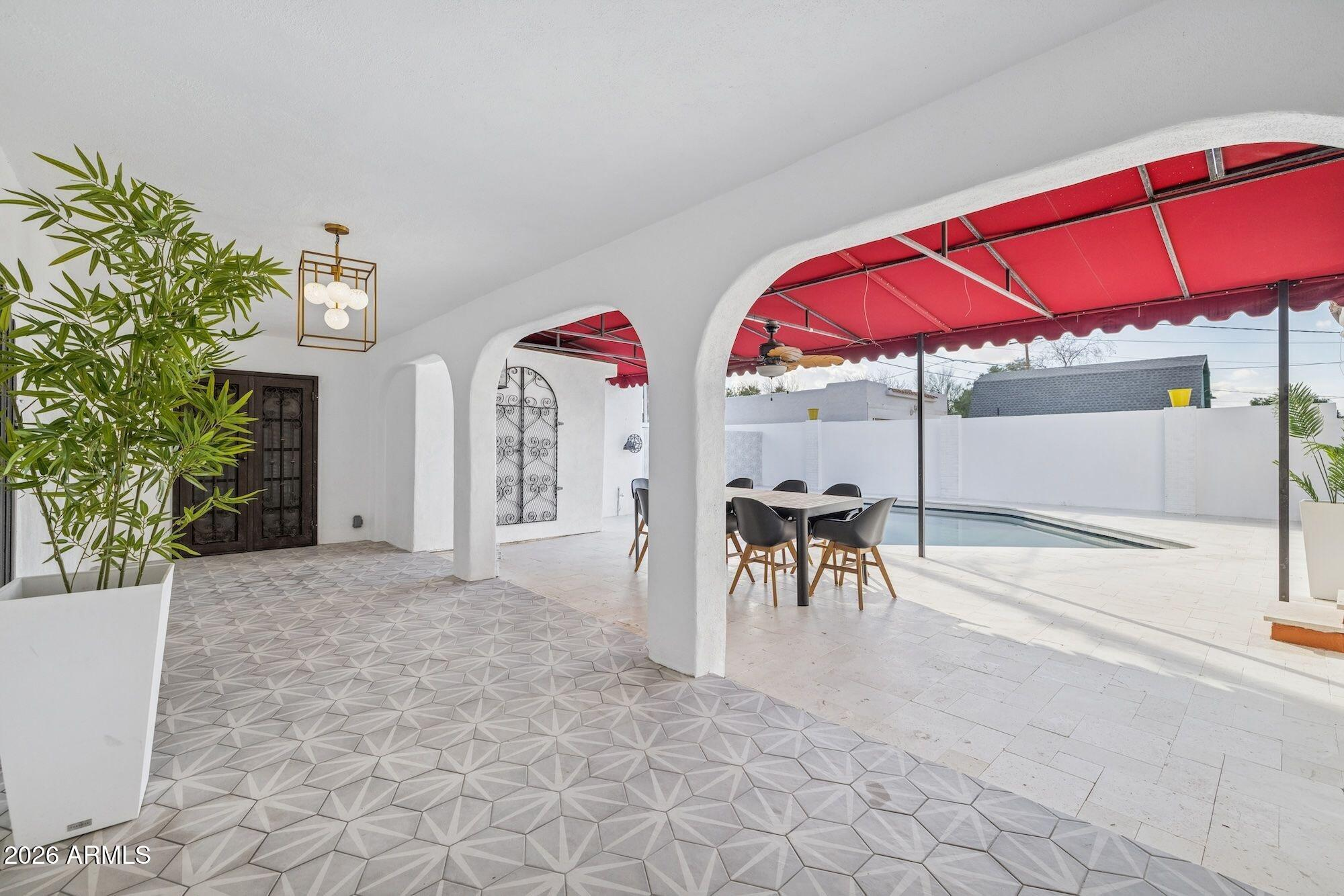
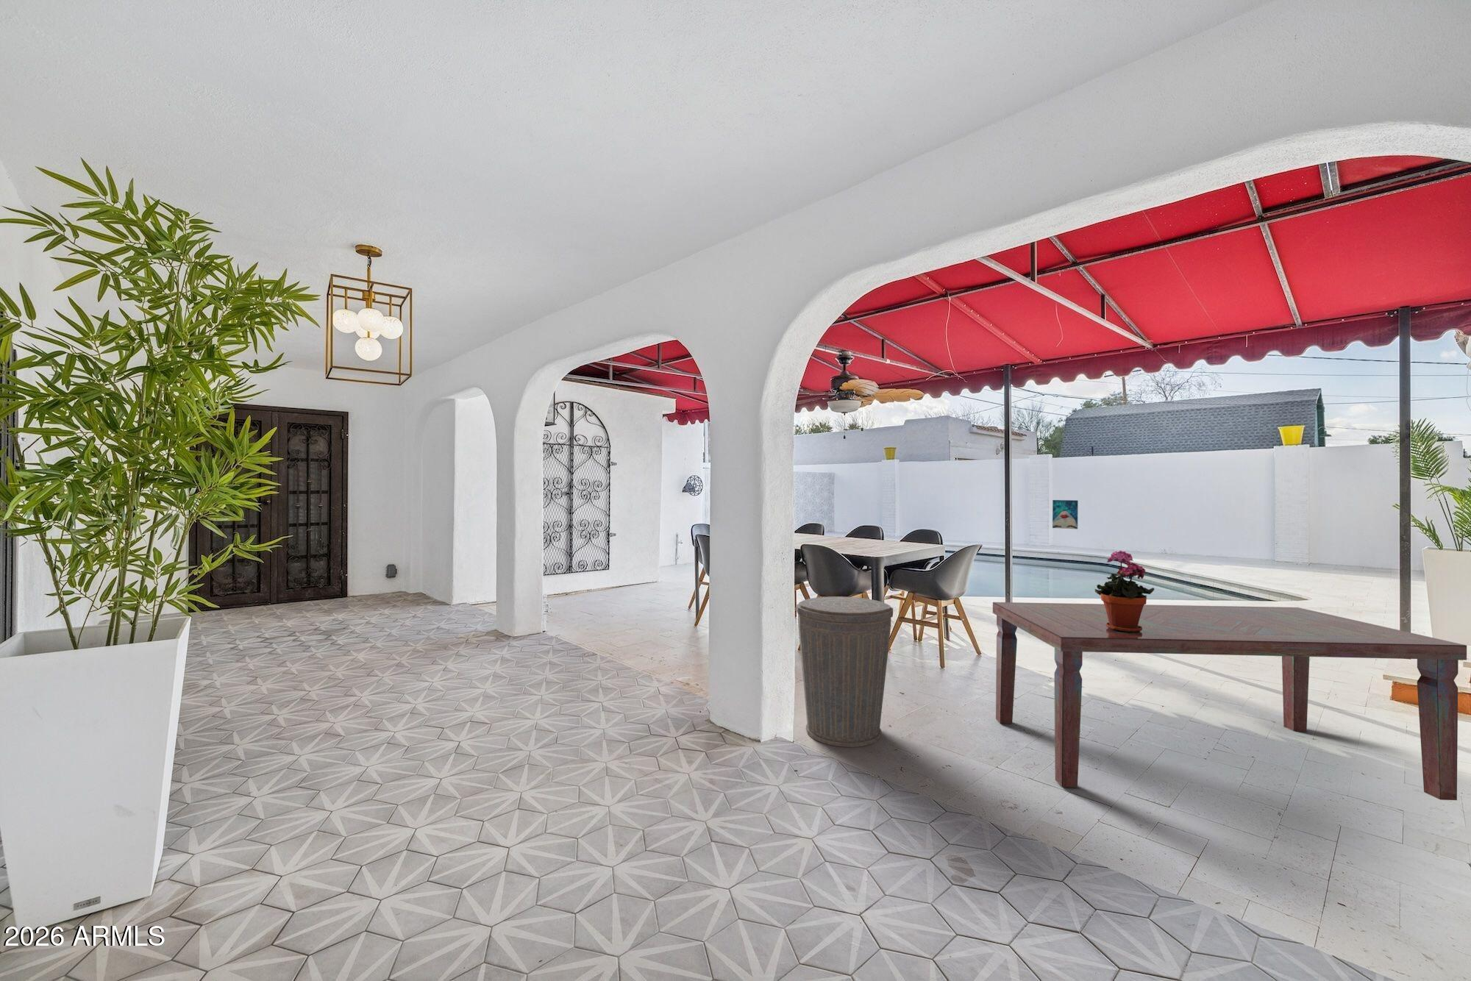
+ dining table [993,601,1468,800]
+ wall art [1052,499,1079,530]
+ potted plant [1094,550,1155,633]
+ trash can [795,596,893,748]
